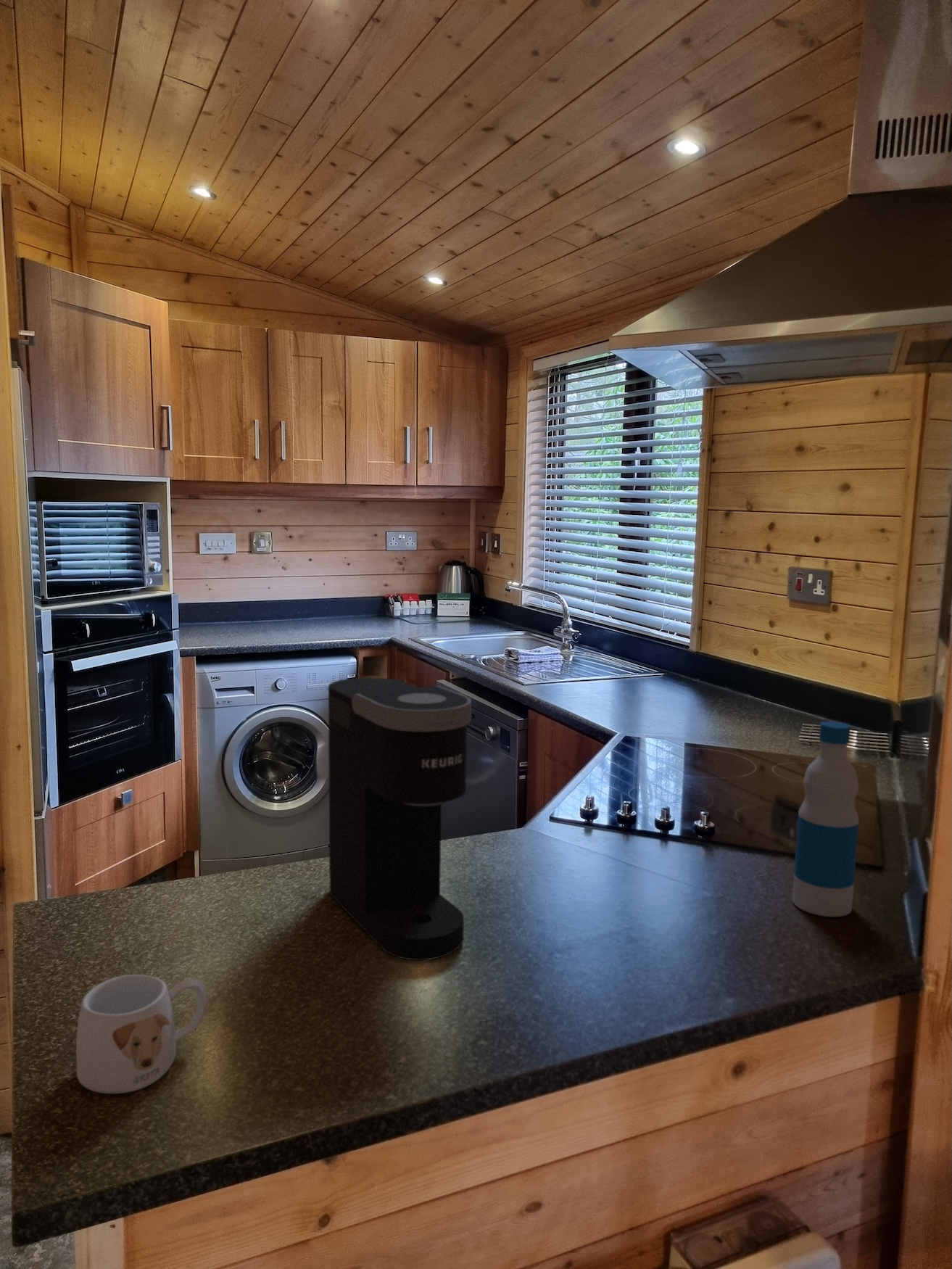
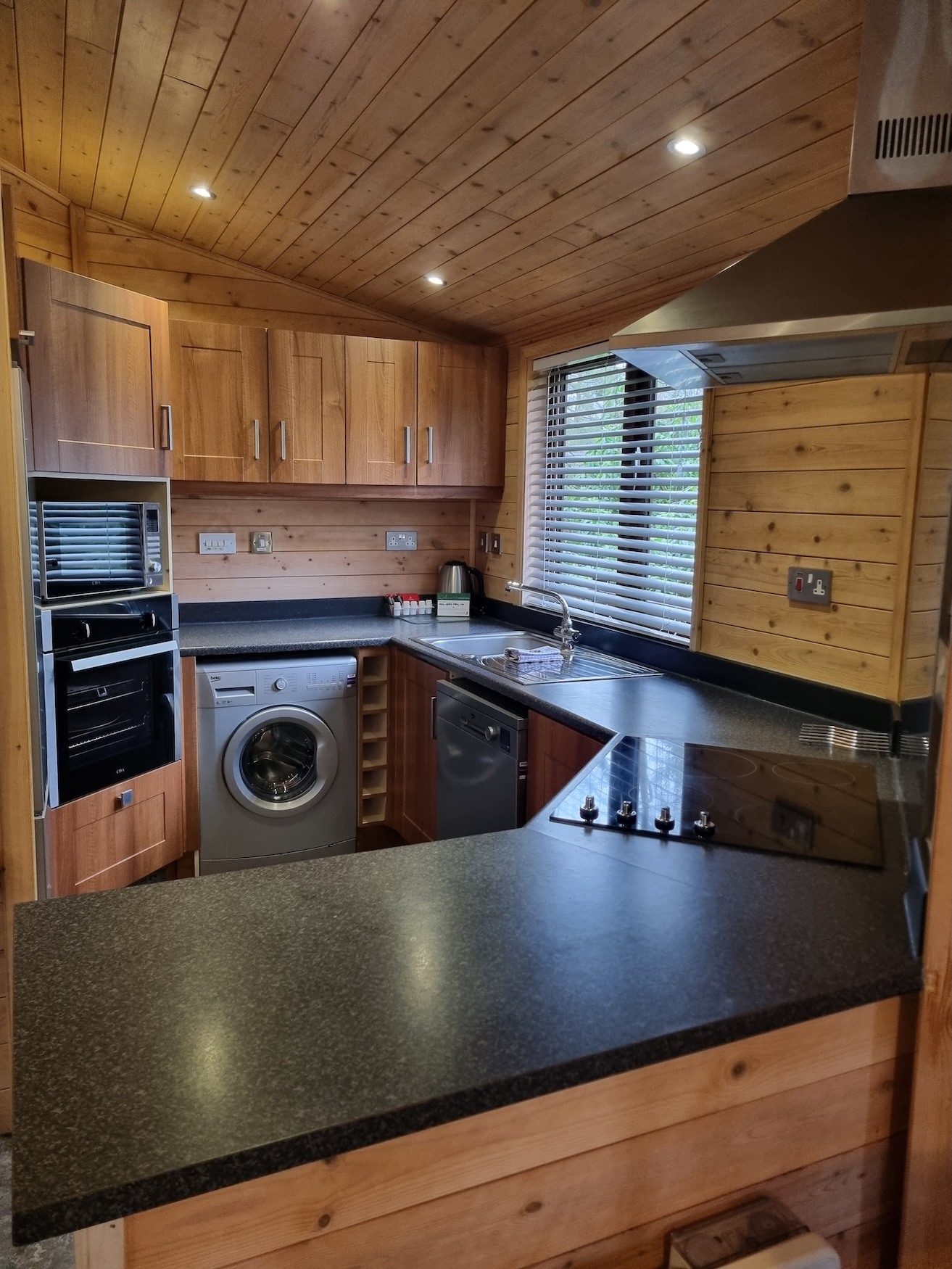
- coffee maker [328,677,472,961]
- bottle [792,721,860,917]
- mug [75,974,209,1094]
